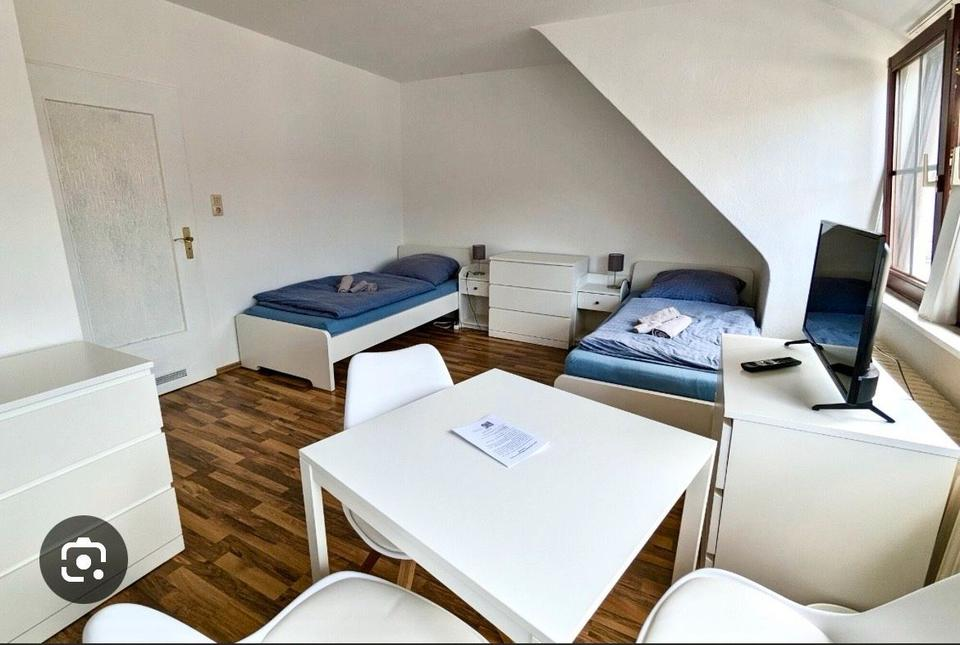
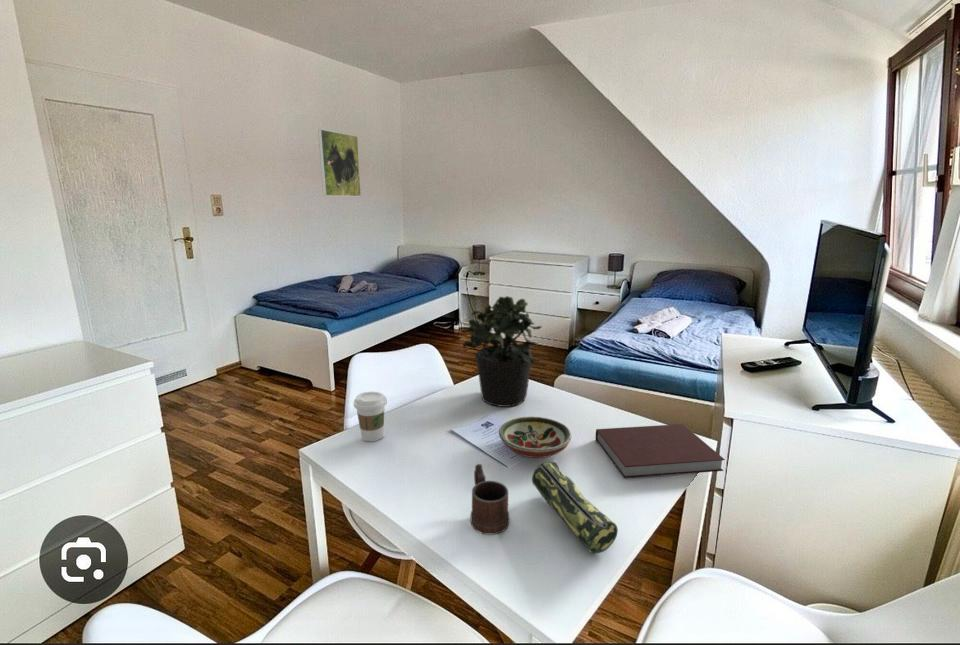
+ potted plant [462,295,543,408]
+ coffee cup [352,391,388,442]
+ notebook [595,423,726,479]
+ decorative bowl [498,415,572,459]
+ mug [470,463,510,535]
+ pencil case [531,460,619,554]
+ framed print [317,128,362,197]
